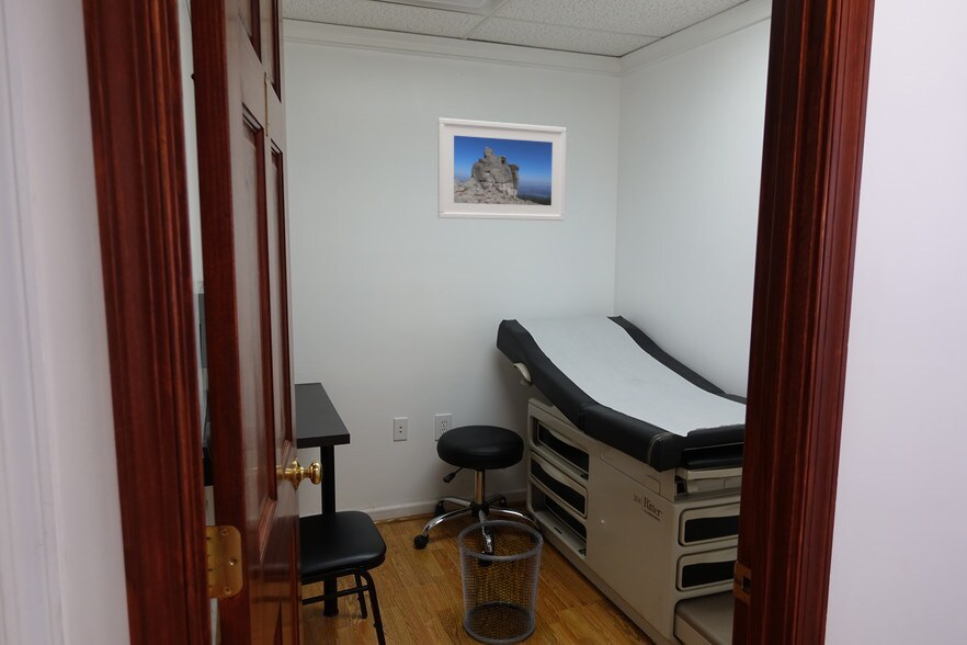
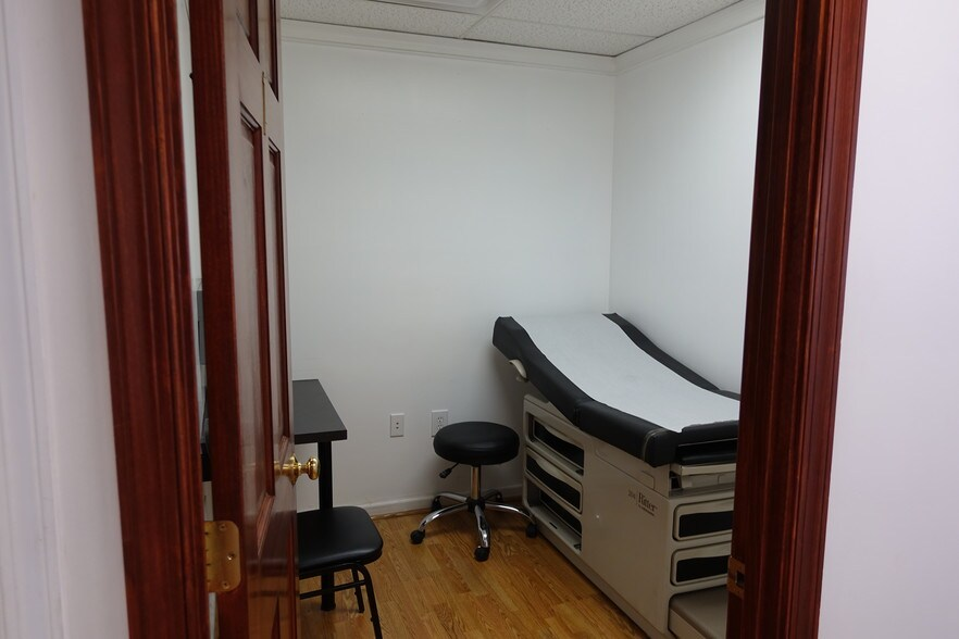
- waste bin [456,520,544,645]
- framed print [436,117,568,222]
